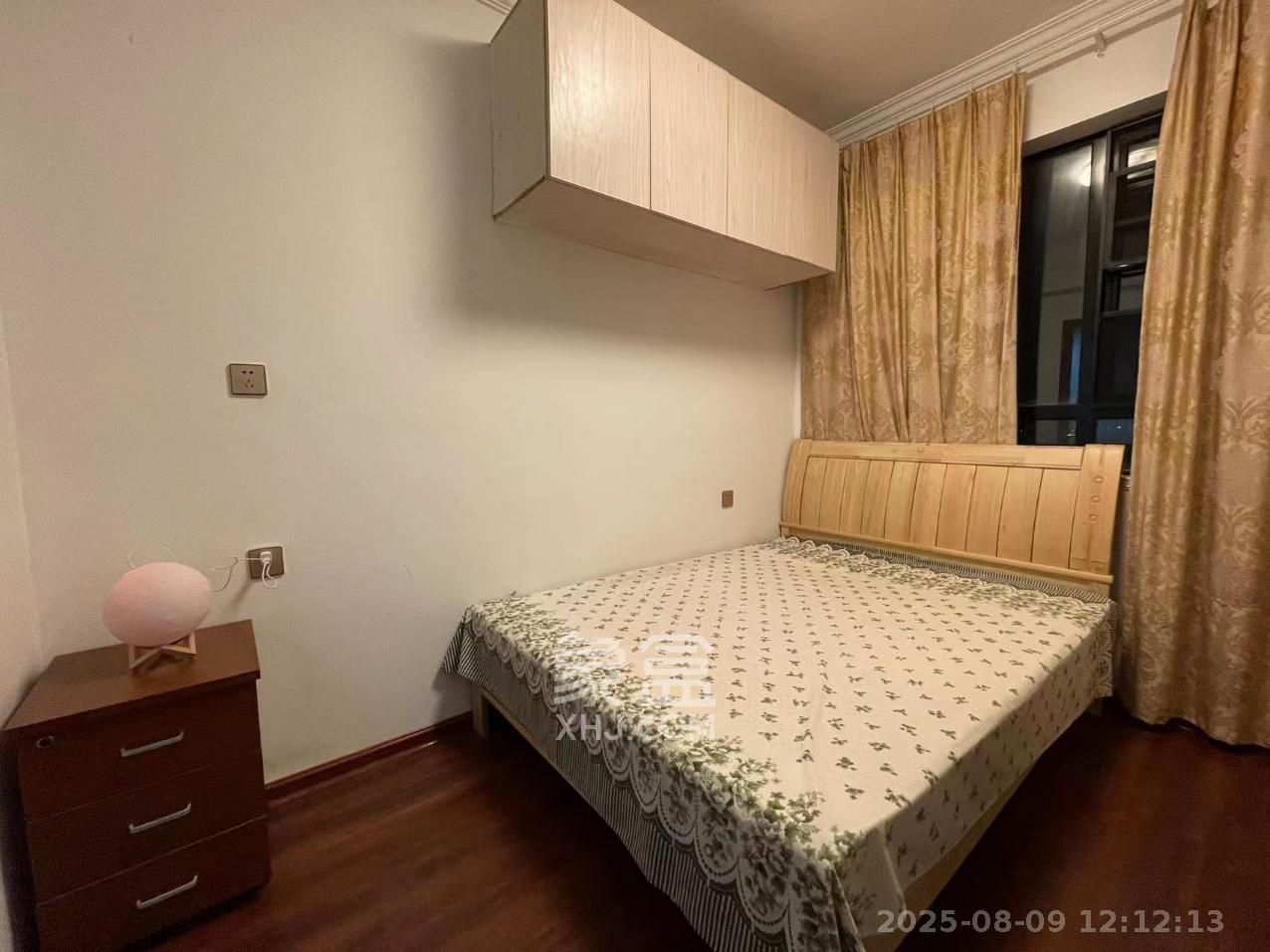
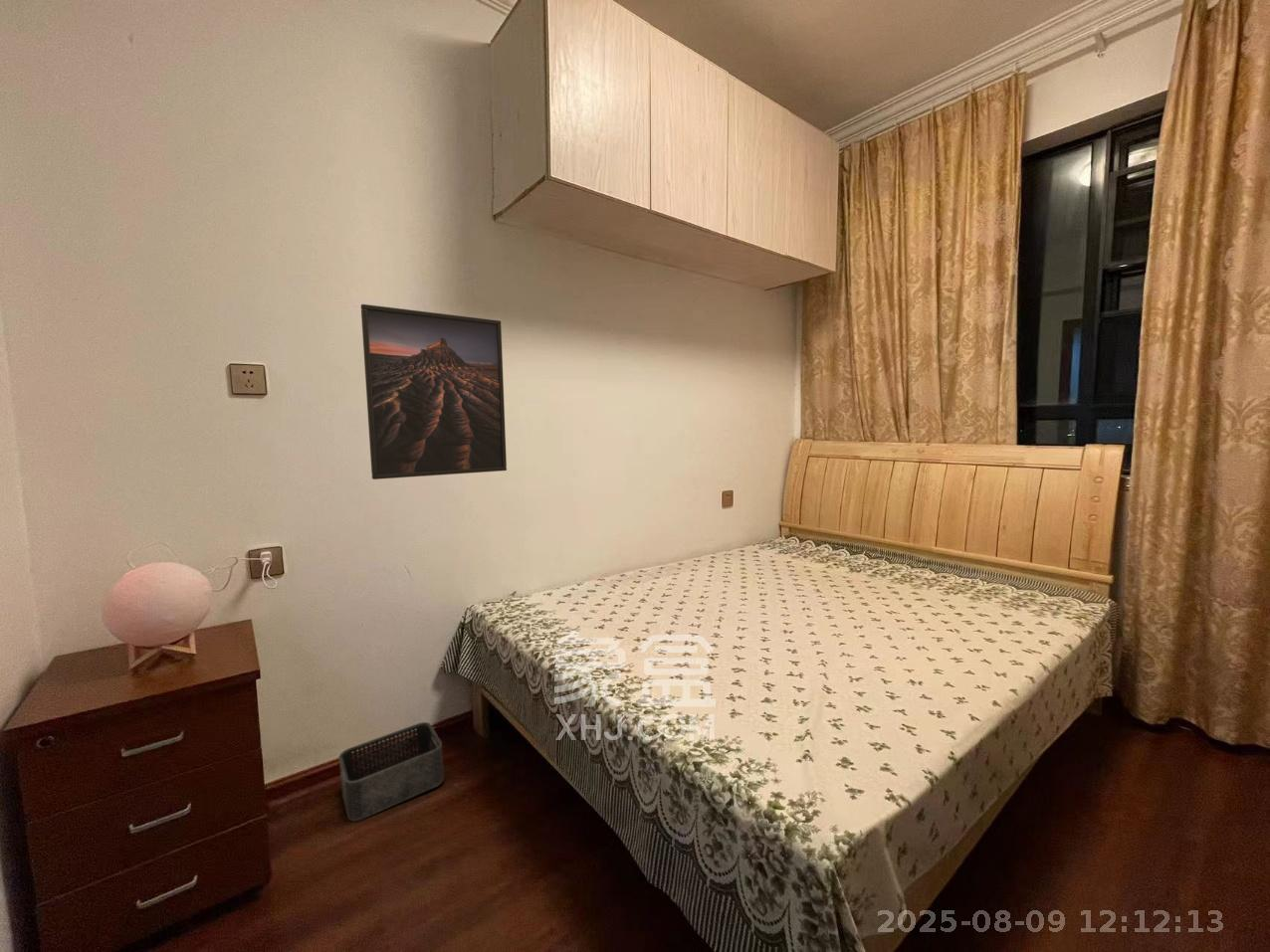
+ storage bin [337,721,445,822]
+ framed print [360,303,508,480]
